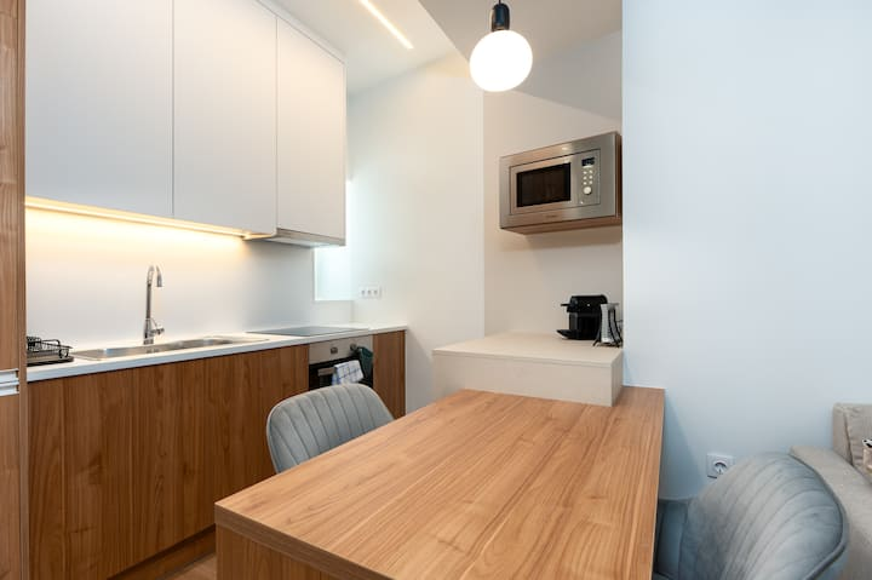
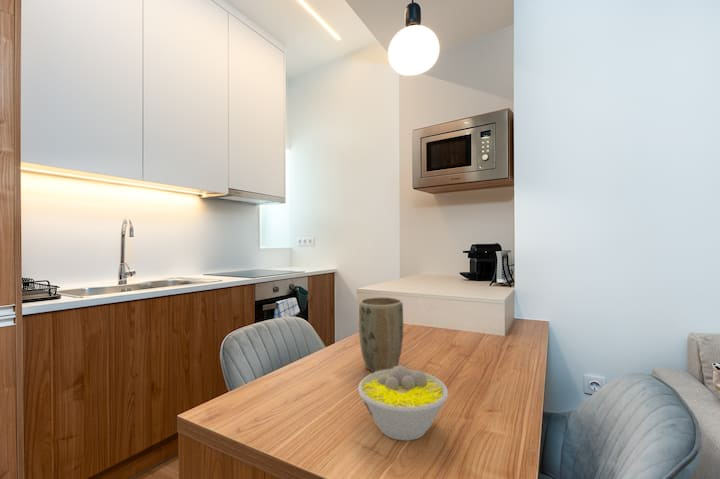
+ plant pot [358,296,404,373]
+ bowl [357,364,449,441]
